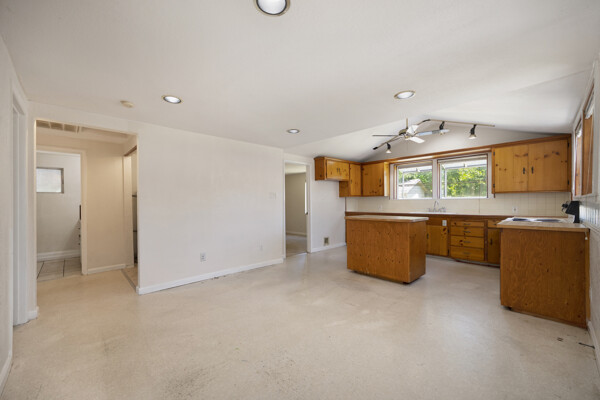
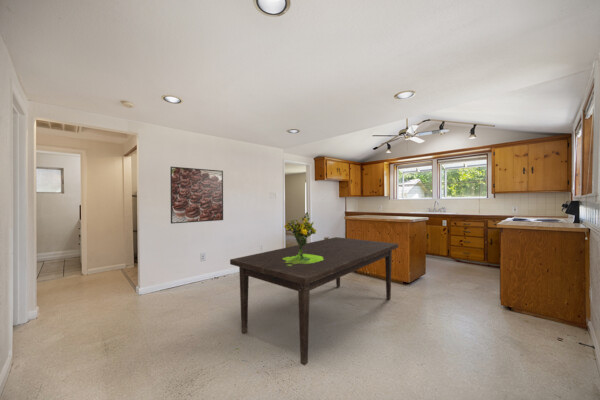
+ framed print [169,166,224,225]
+ dining table [229,236,399,366]
+ bouquet [283,213,324,266]
